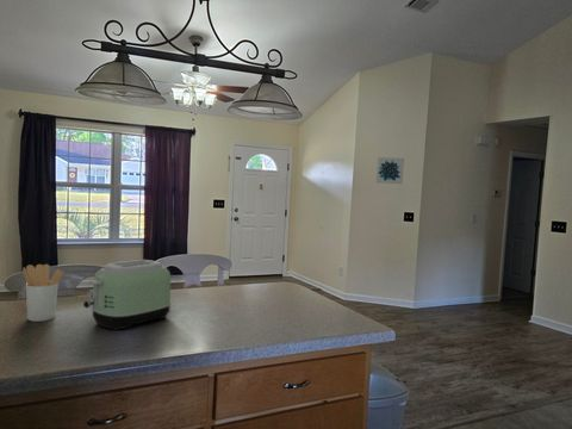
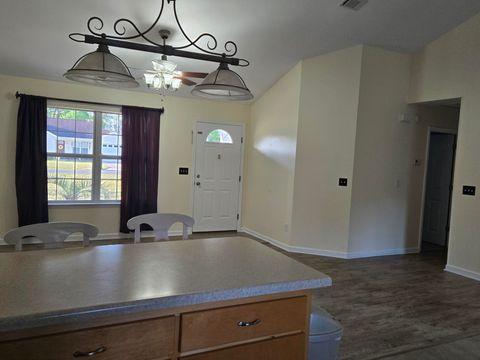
- utensil holder [21,263,64,323]
- toaster [82,259,173,331]
- wall art [375,156,405,185]
